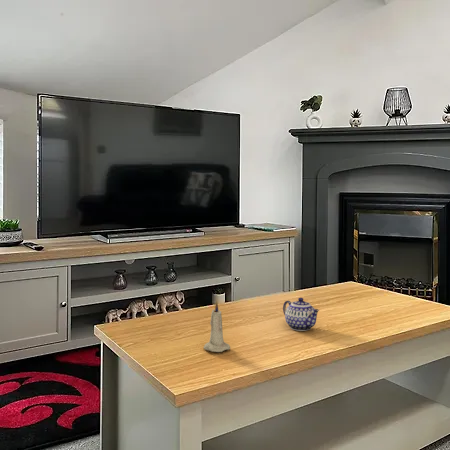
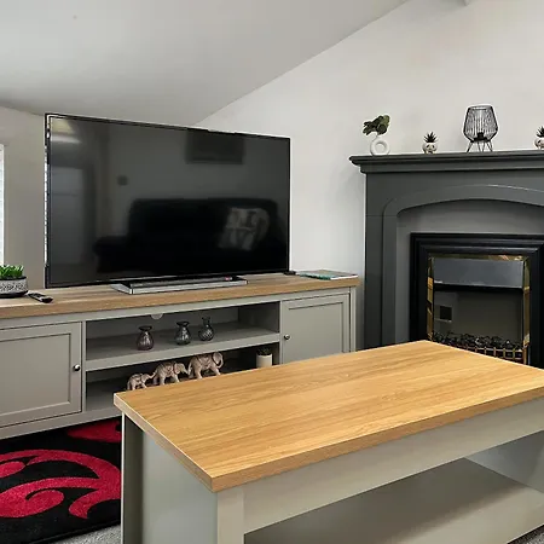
- candle [202,300,231,353]
- teapot [282,297,320,332]
